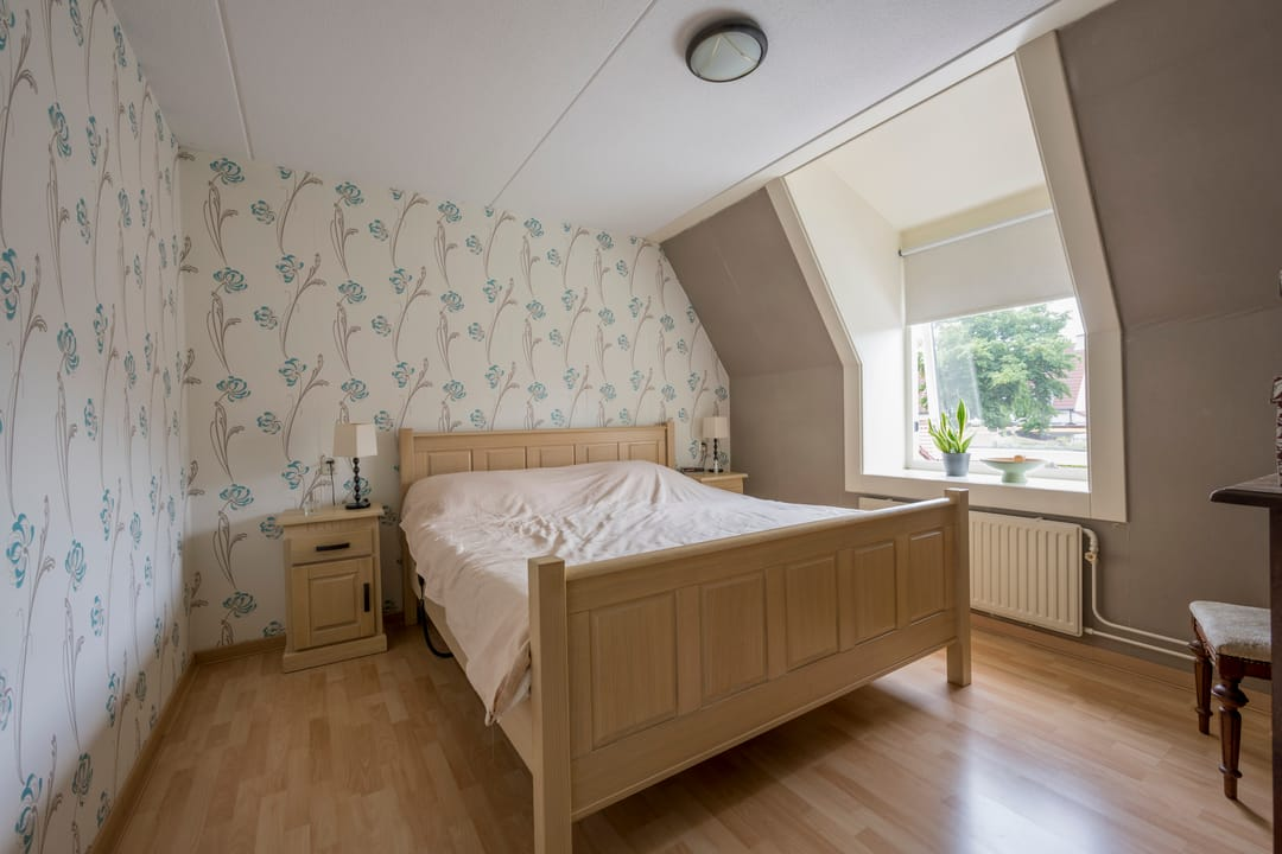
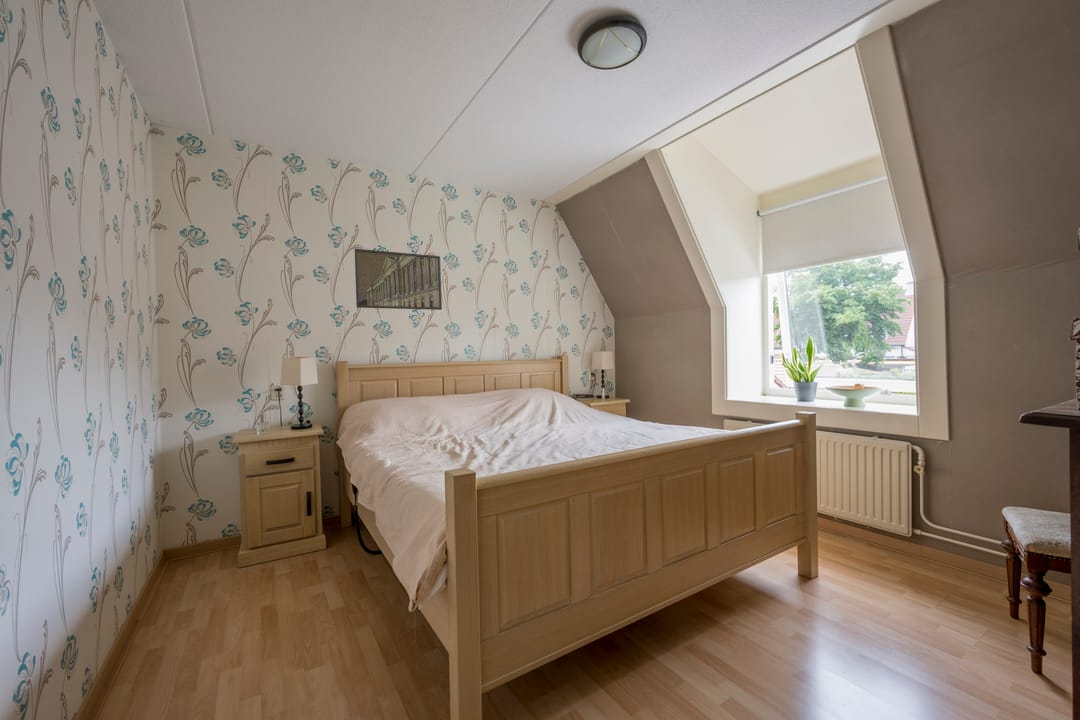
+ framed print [354,248,443,311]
